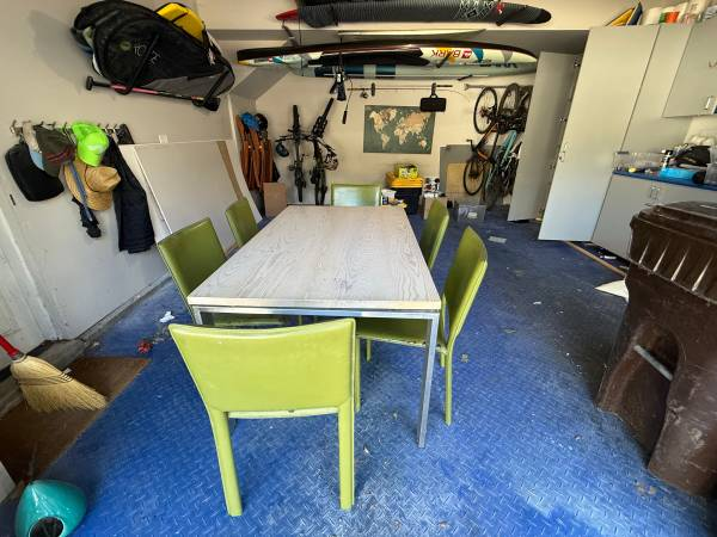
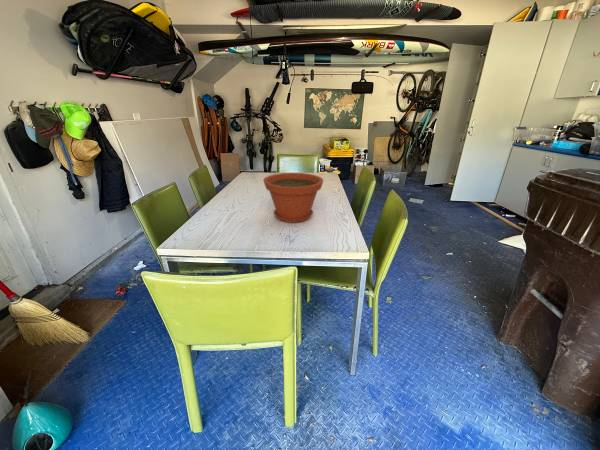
+ plant pot [262,172,324,224]
